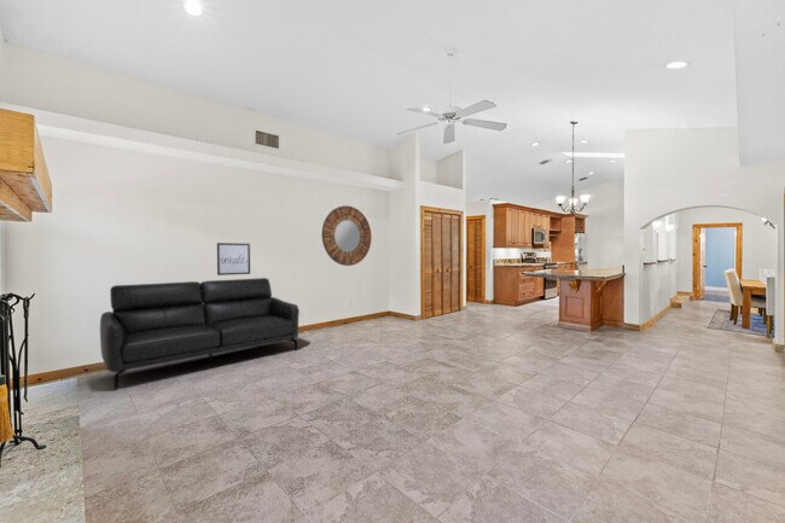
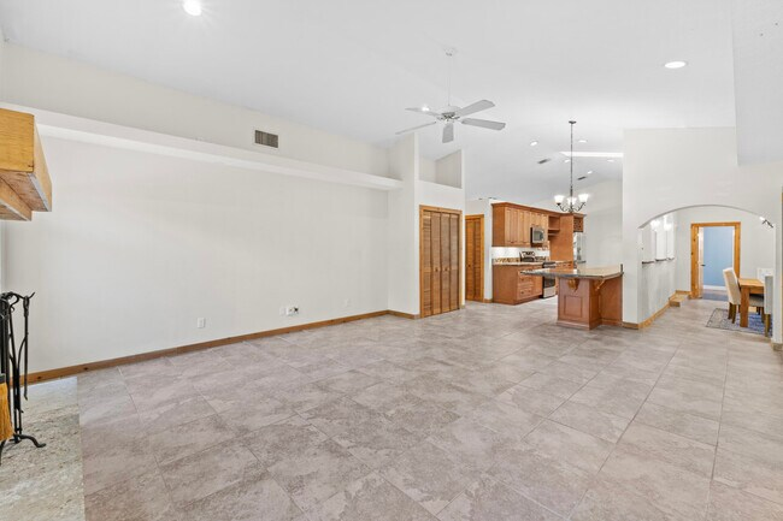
- home mirror [321,204,372,267]
- sofa [99,277,300,390]
- wall art [216,242,251,277]
